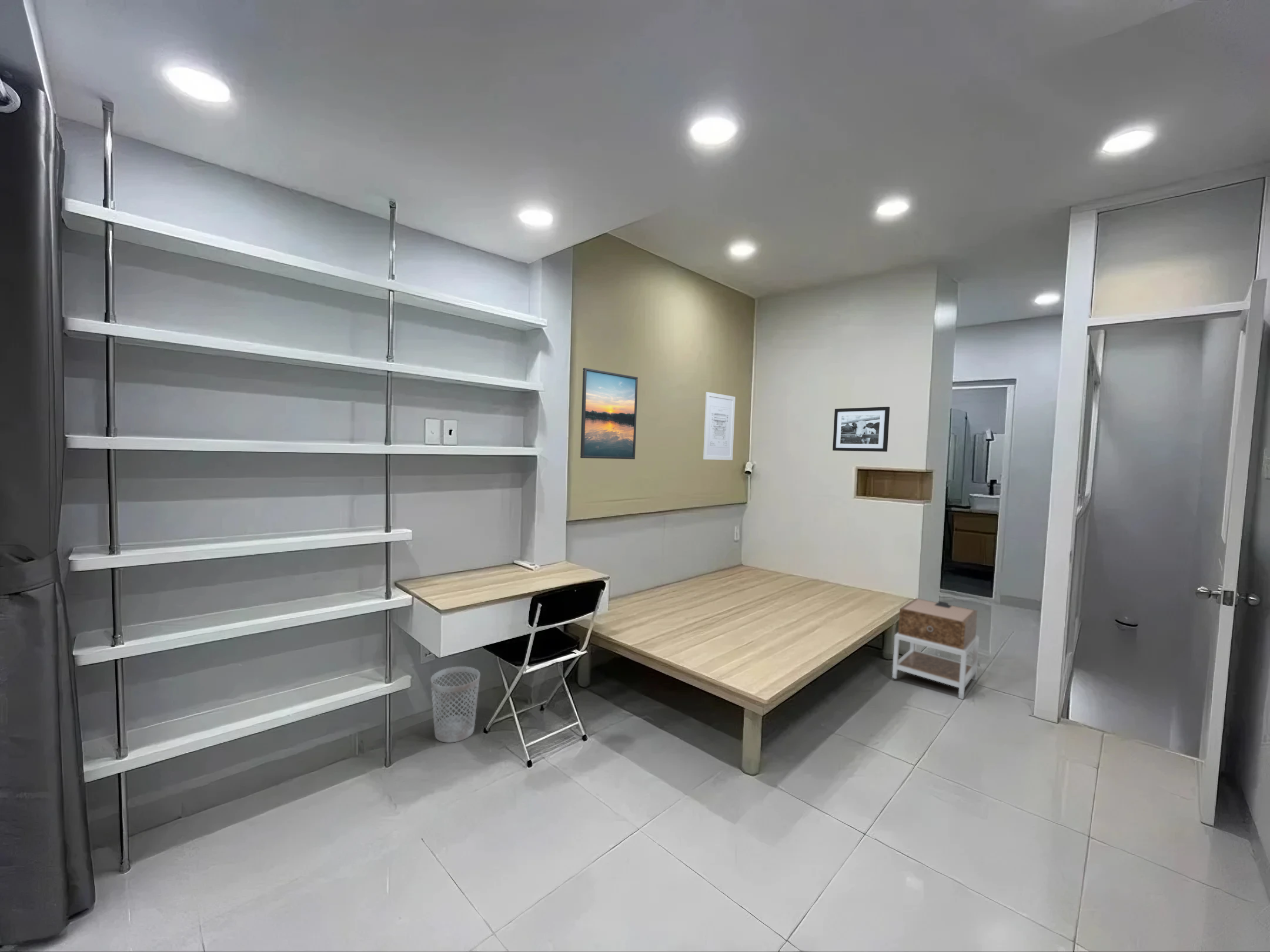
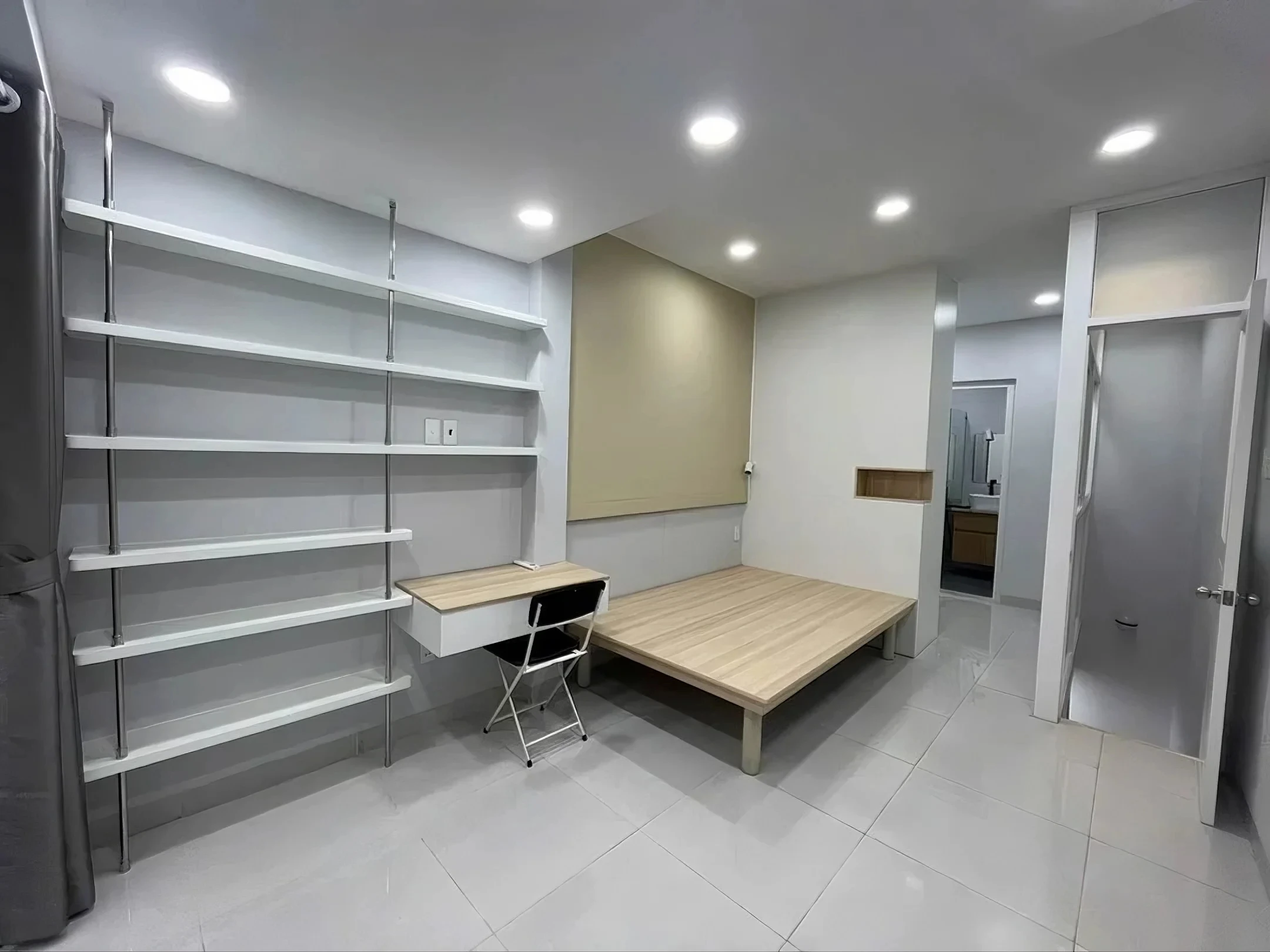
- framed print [580,367,639,460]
- nightstand [891,598,980,700]
- wall art [703,391,736,461]
- picture frame [832,406,890,452]
- wastebasket [430,666,480,743]
